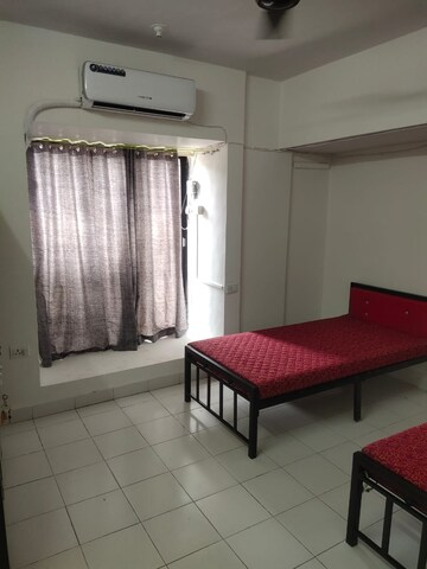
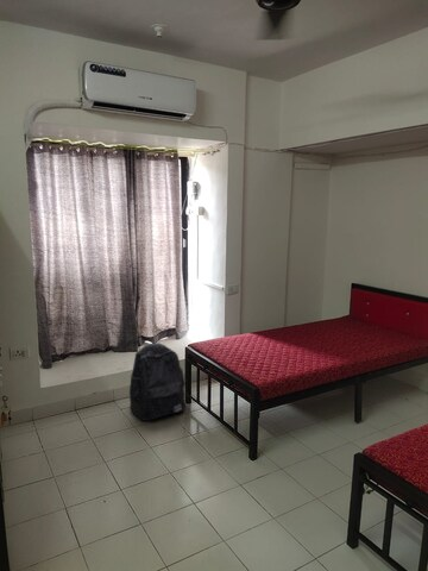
+ backpack [128,341,187,422]
